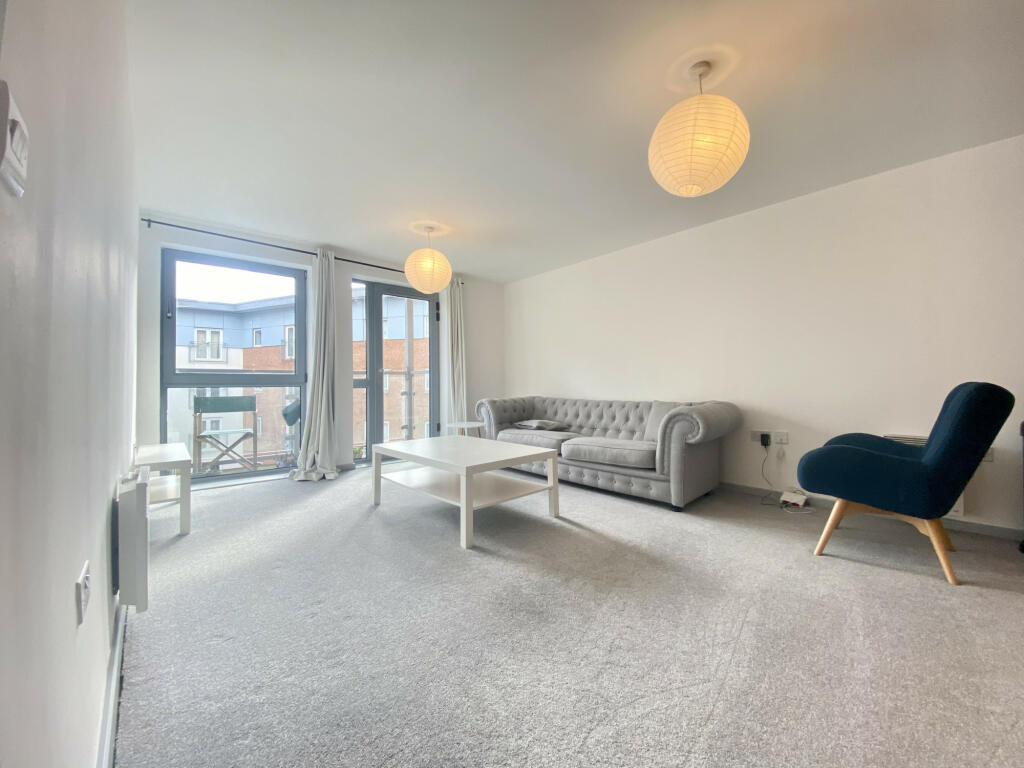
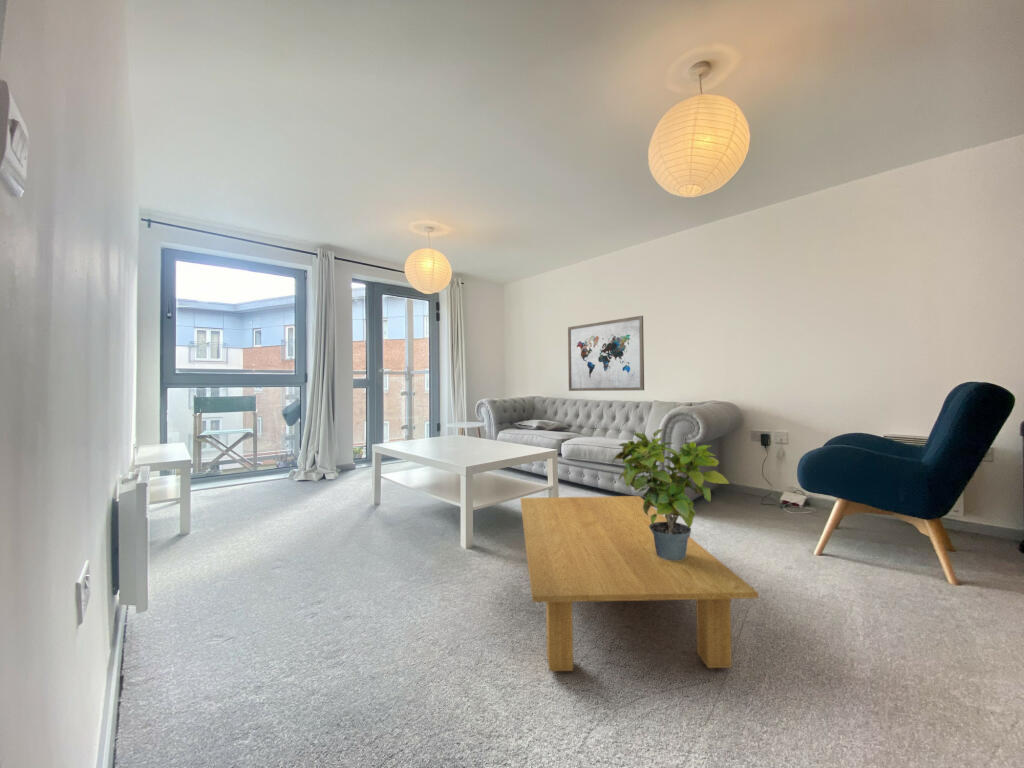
+ coffee table [519,495,759,672]
+ wall art [567,315,645,392]
+ potted plant [611,428,730,560]
